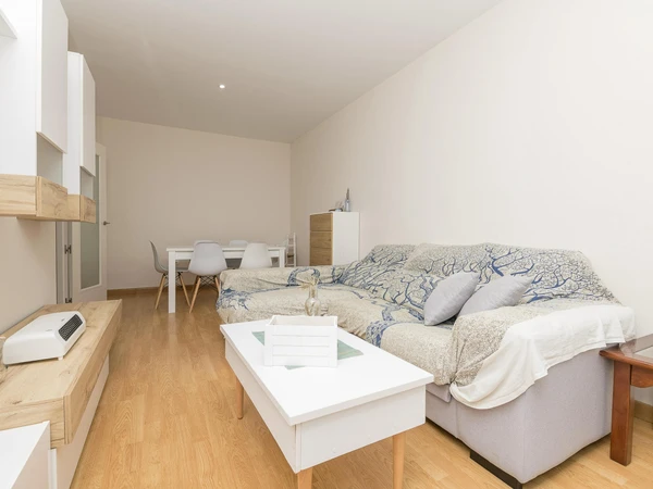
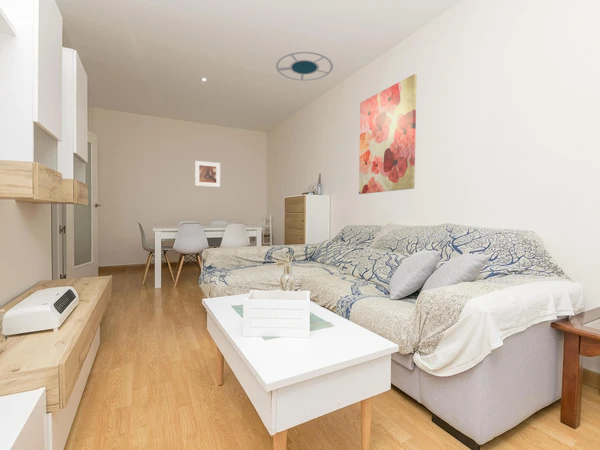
+ wall art [358,73,418,195]
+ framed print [194,160,221,188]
+ ceiling lamp [275,51,334,82]
